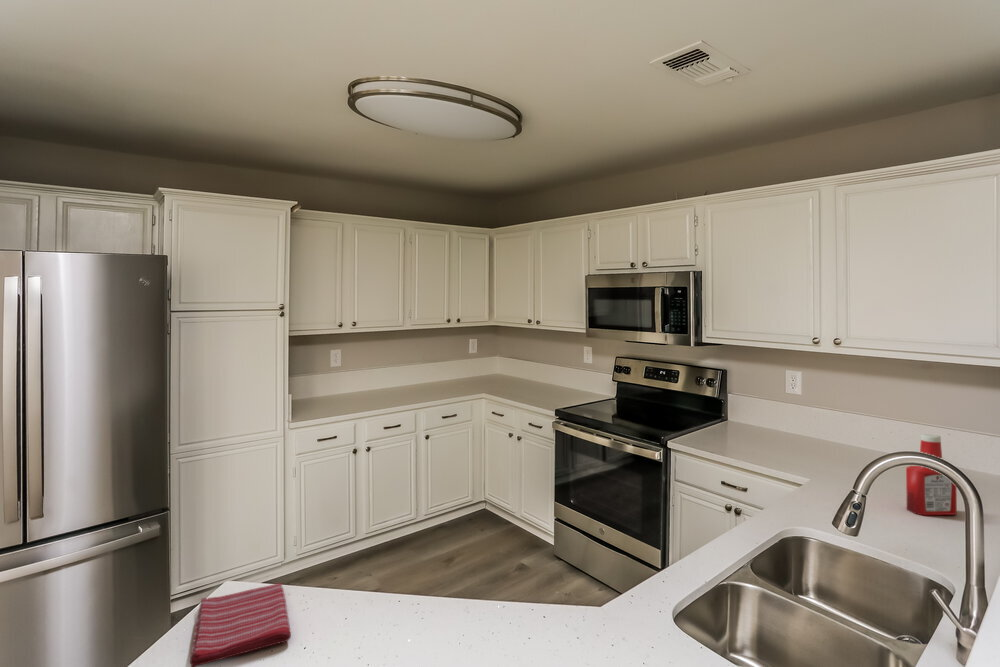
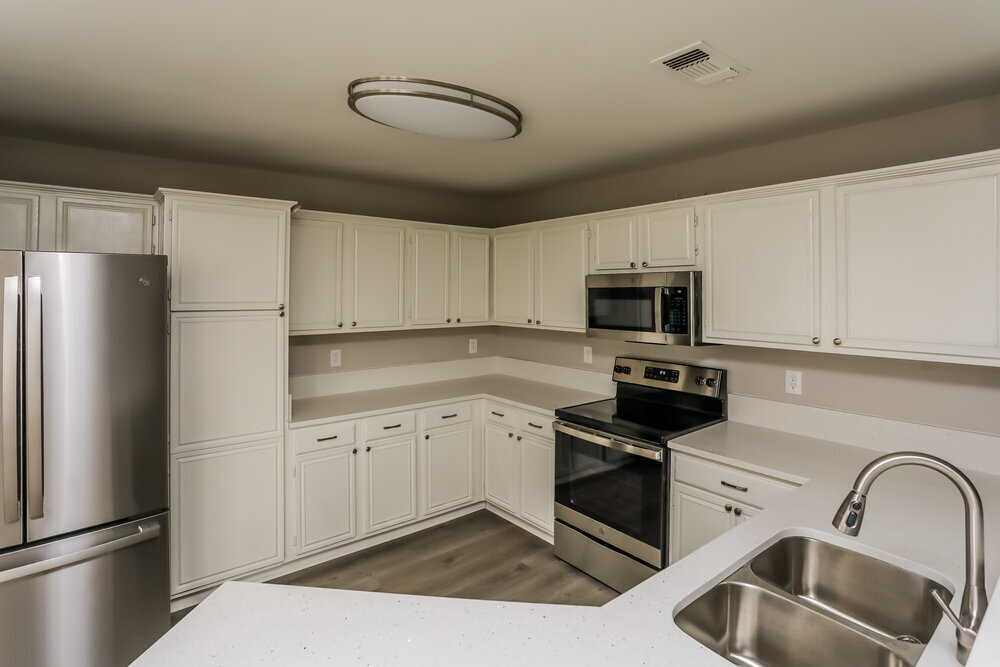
- dish towel [189,582,292,667]
- soap bottle [905,433,958,516]
